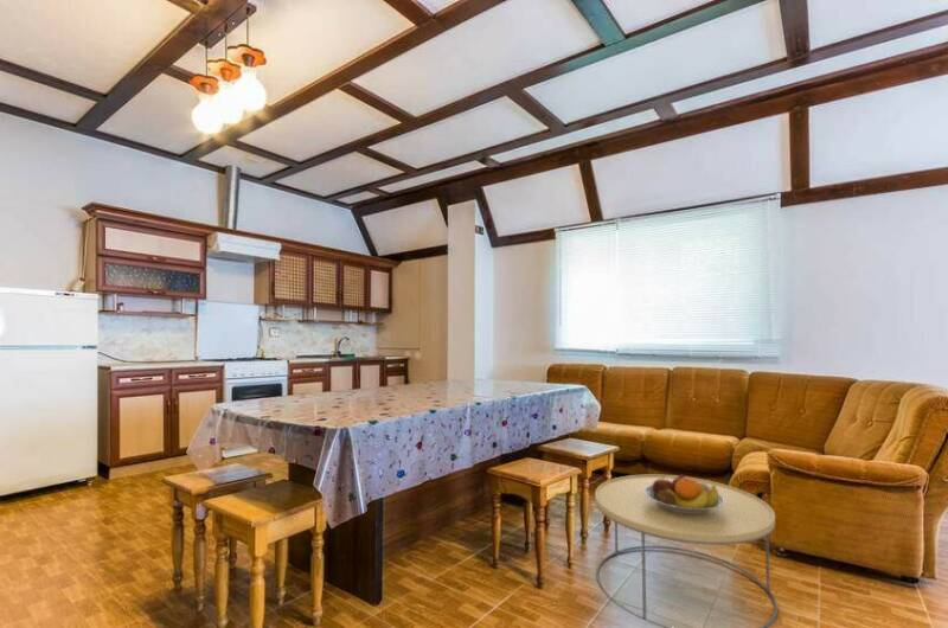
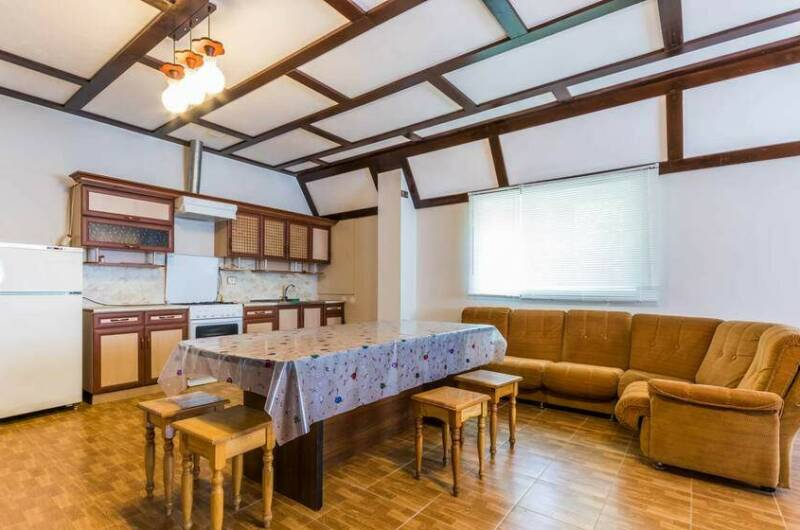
- coffee table [594,474,779,628]
- fruit bowl [643,474,724,514]
